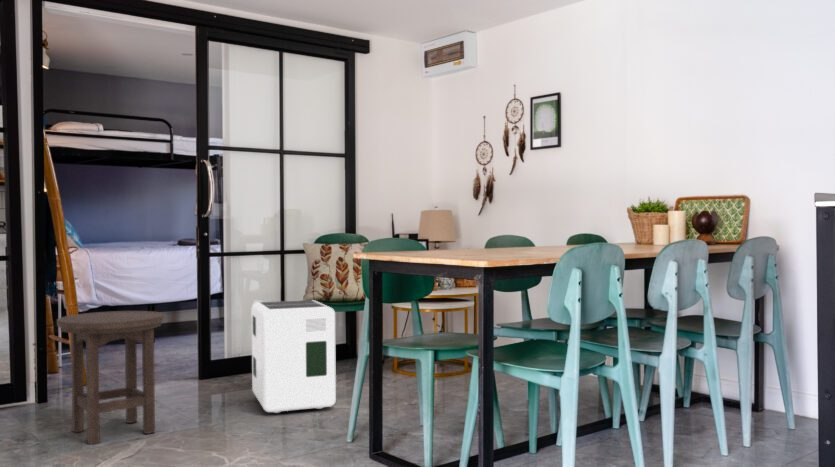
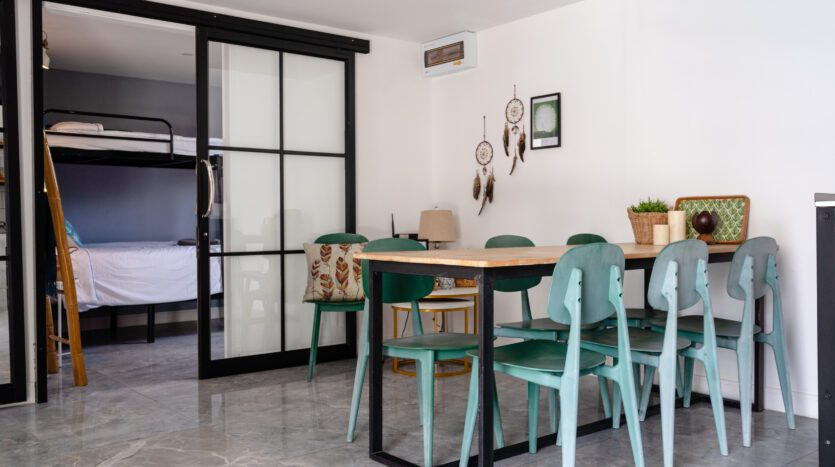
- stool [56,310,166,446]
- air purifier [251,299,337,414]
